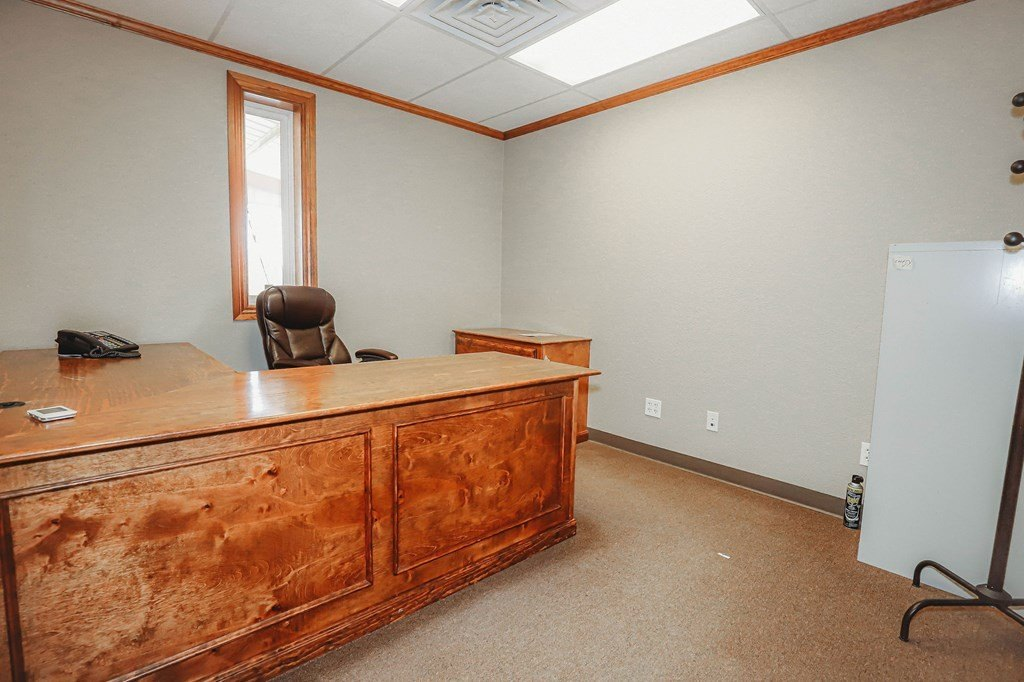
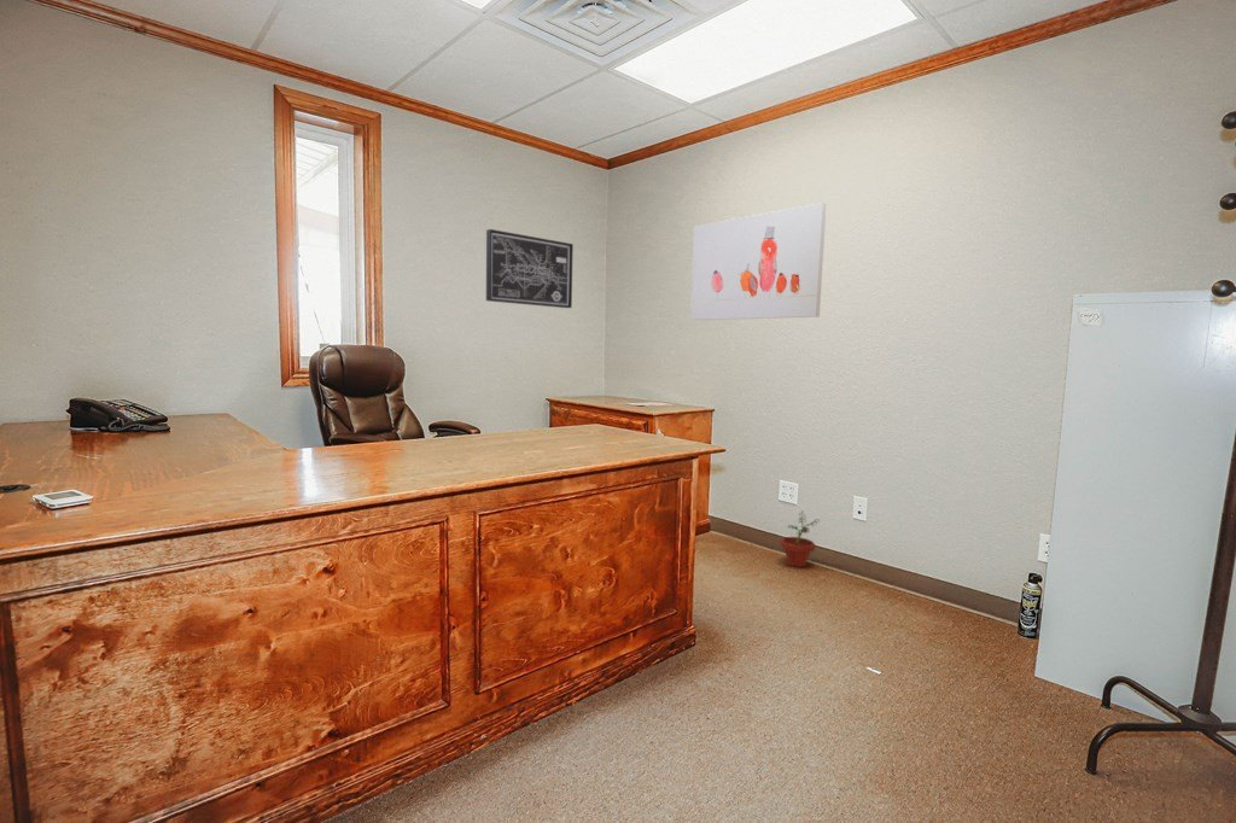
+ potted plant [779,509,821,568]
+ wall art [485,228,575,309]
+ wall art [689,202,828,321]
